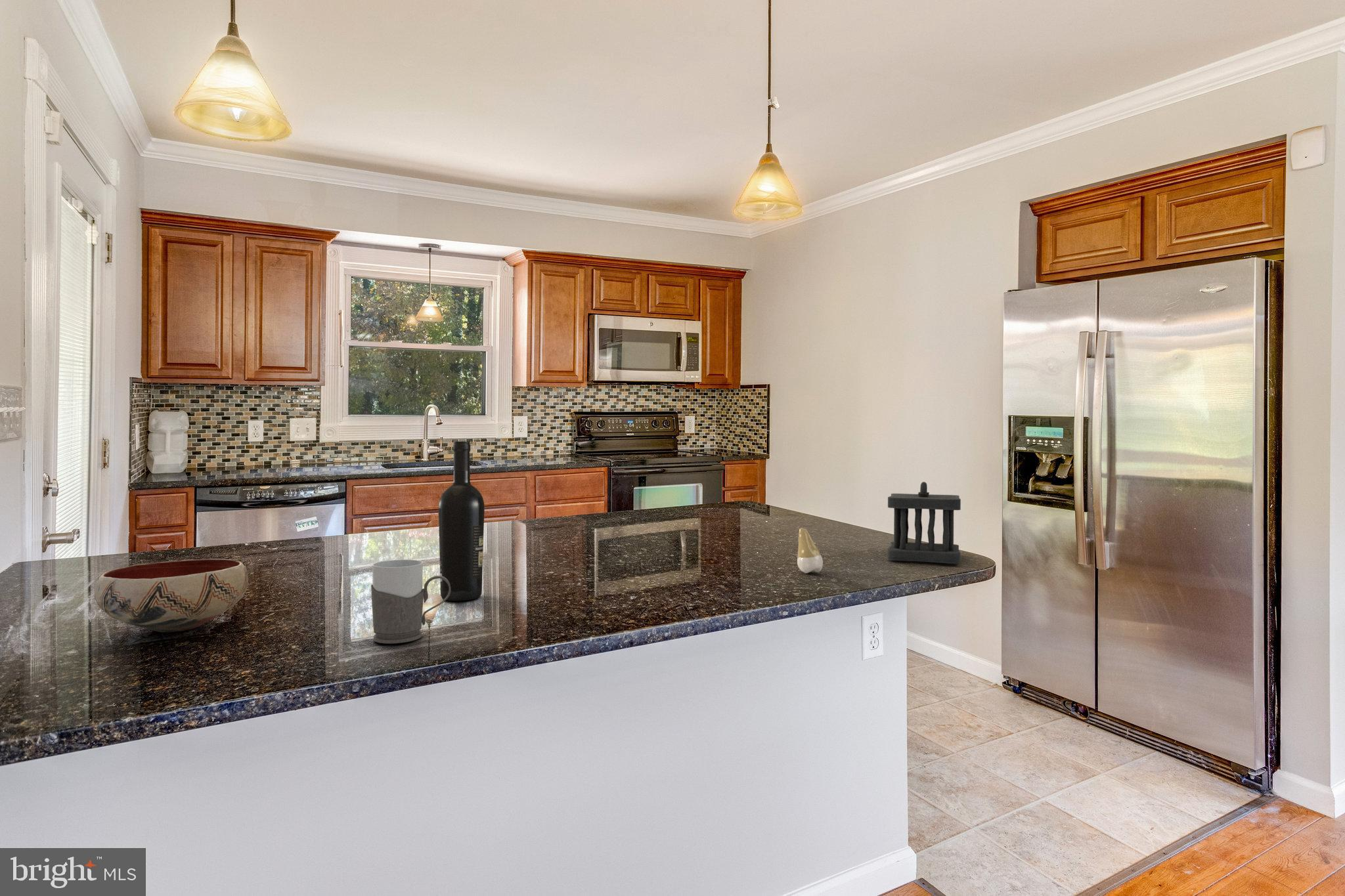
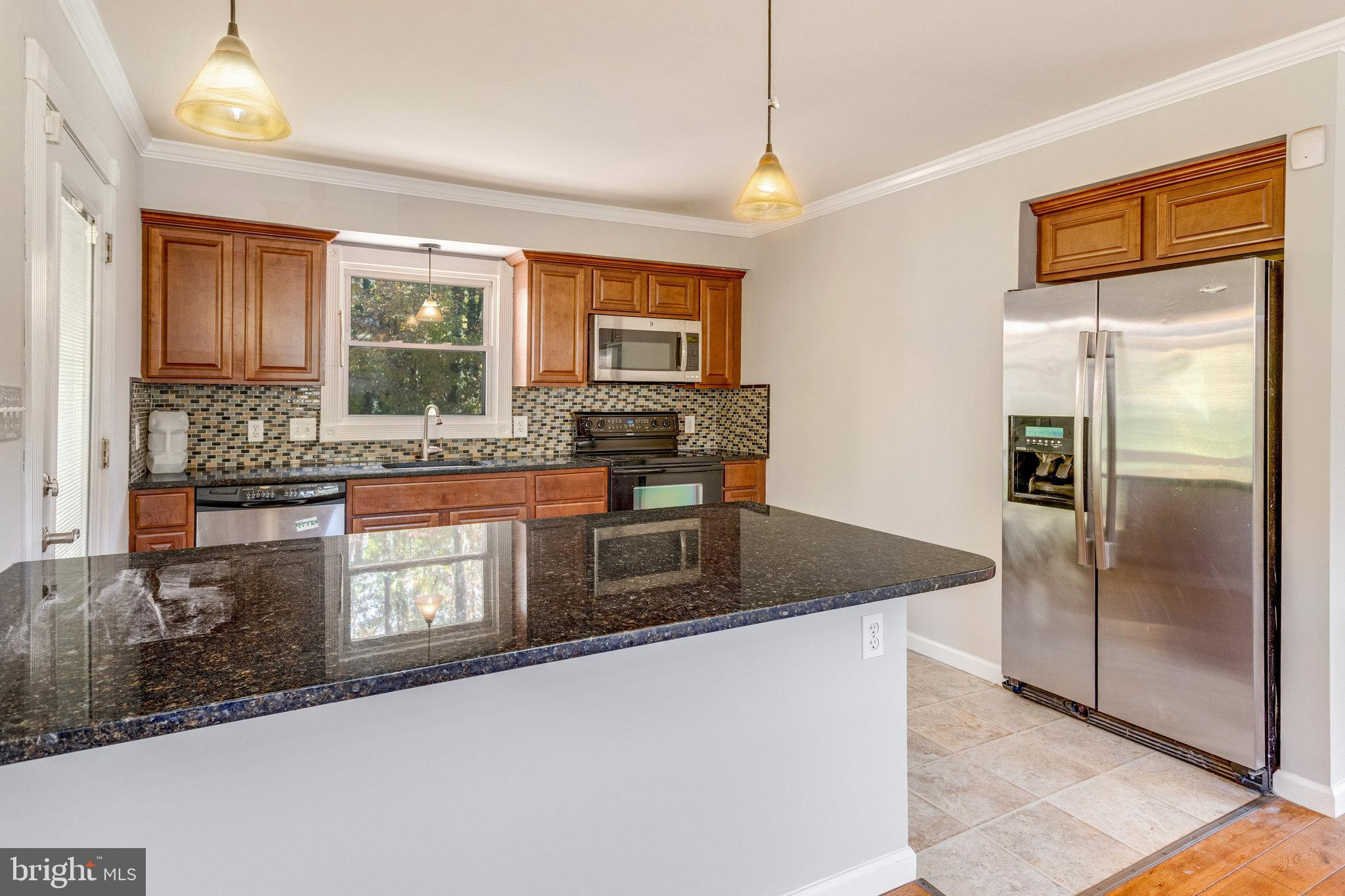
- mug [370,559,451,644]
- bowl [93,558,249,633]
- utensil holder [887,481,961,565]
- wine bottle [438,441,485,601]
- tooth [797,527,824,574]
